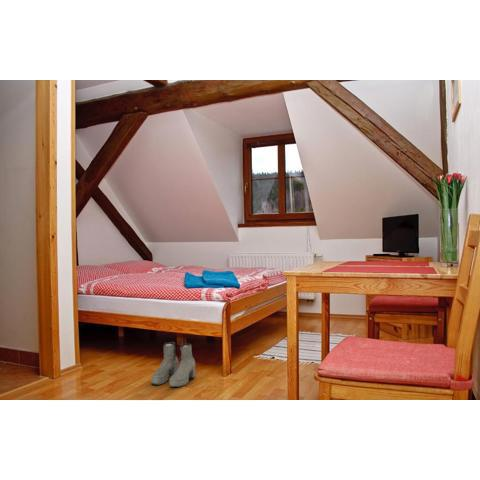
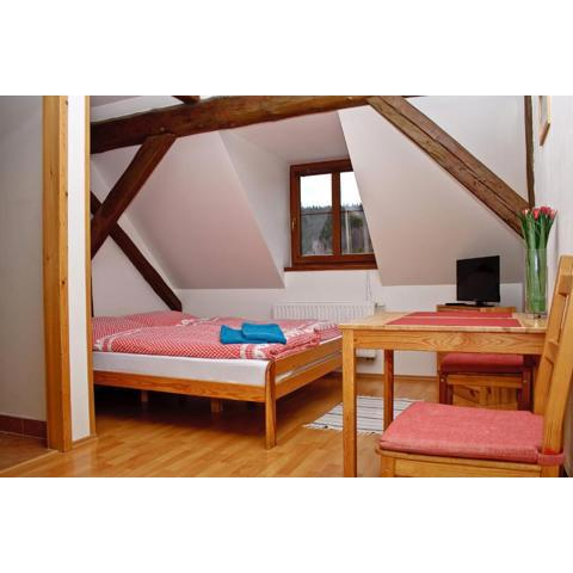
- boots [150,341,196,388]
